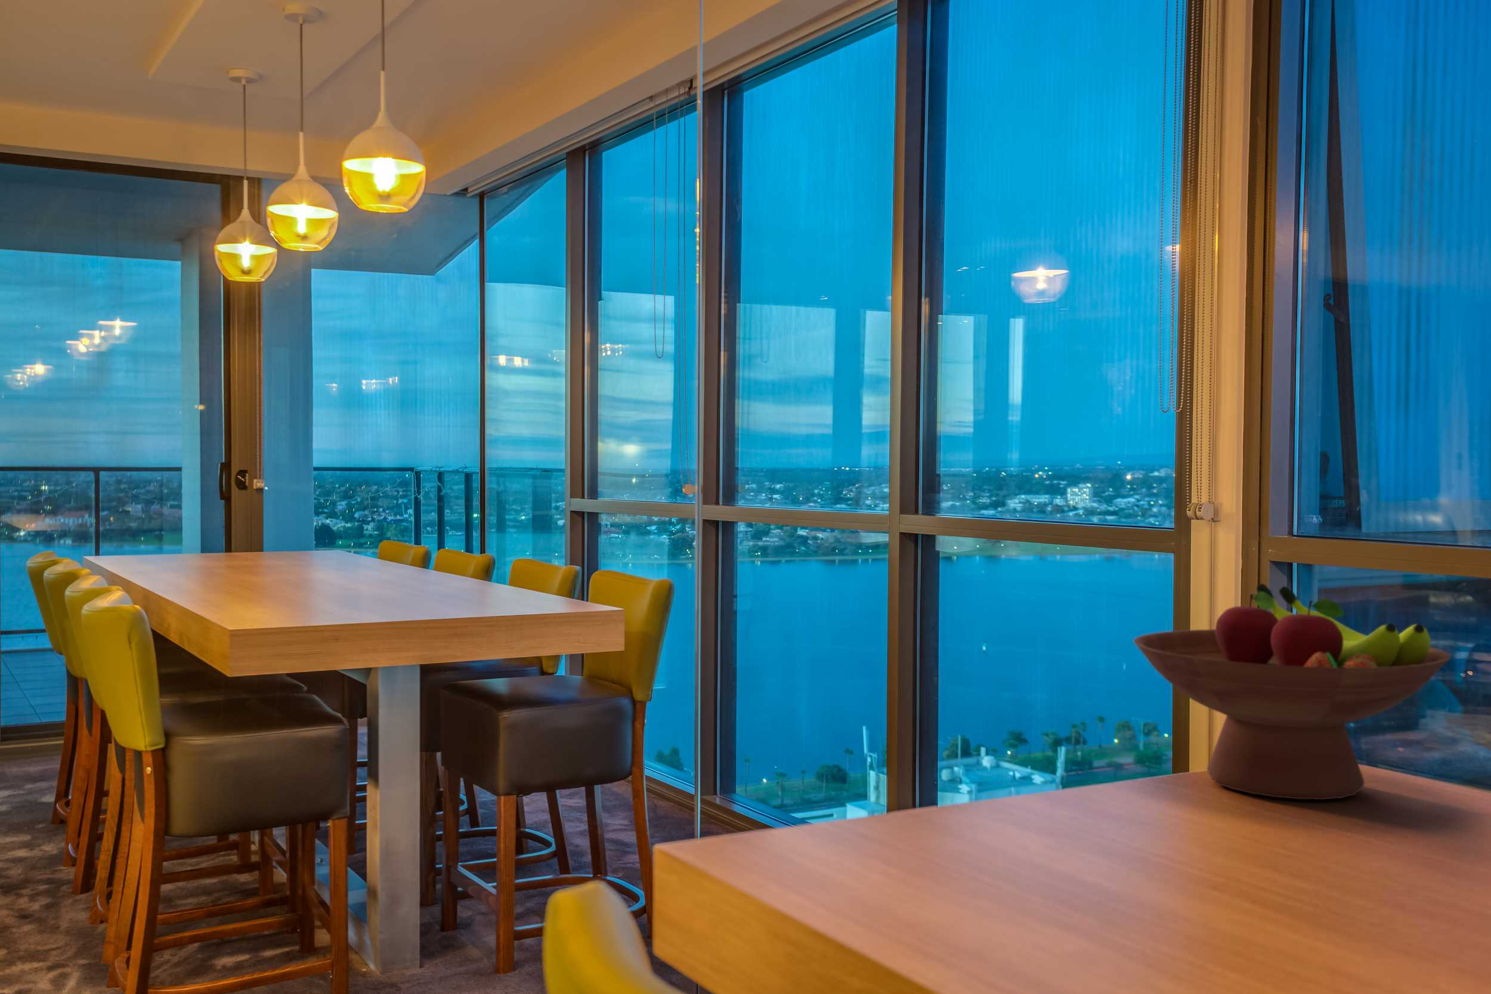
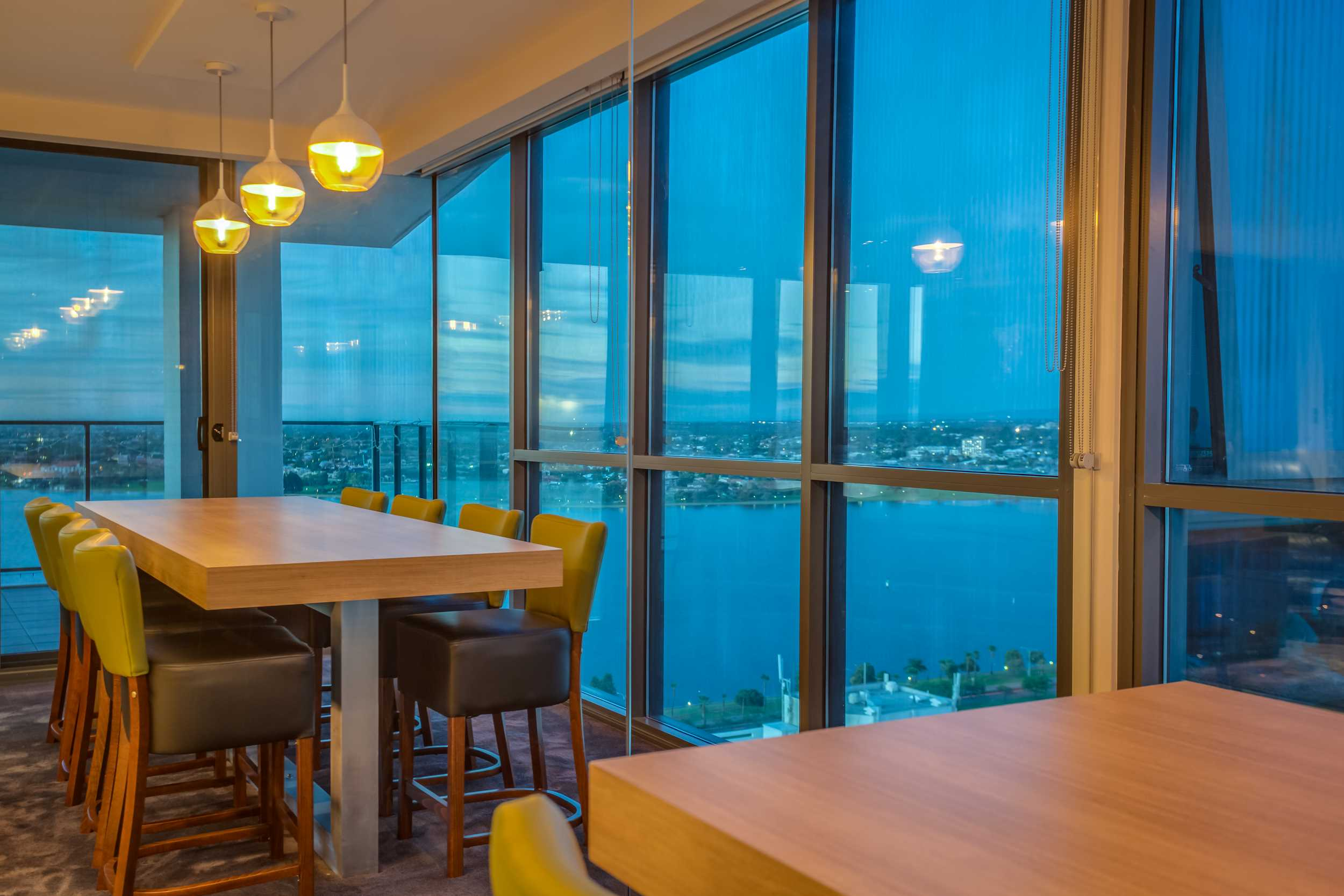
- fruit bowl [1133,582,1452,800]
